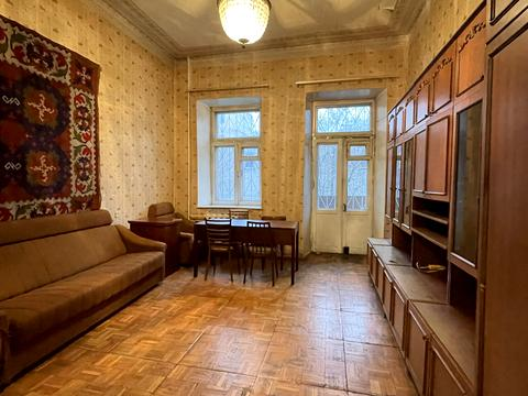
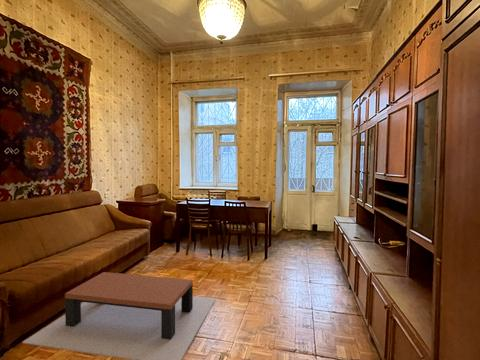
+ coffee table [21,271,217,360]
